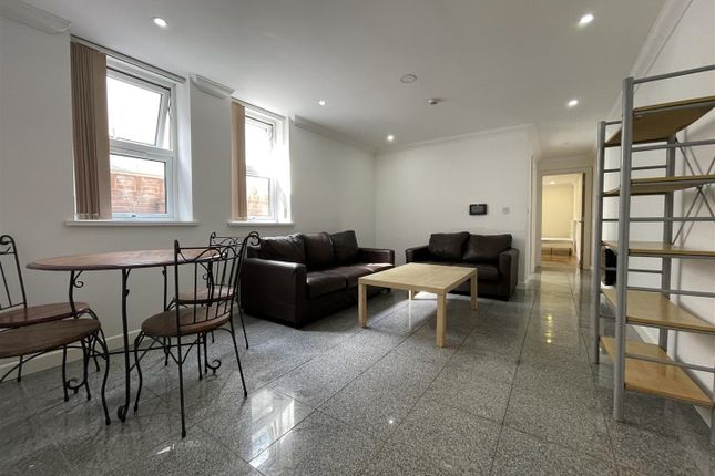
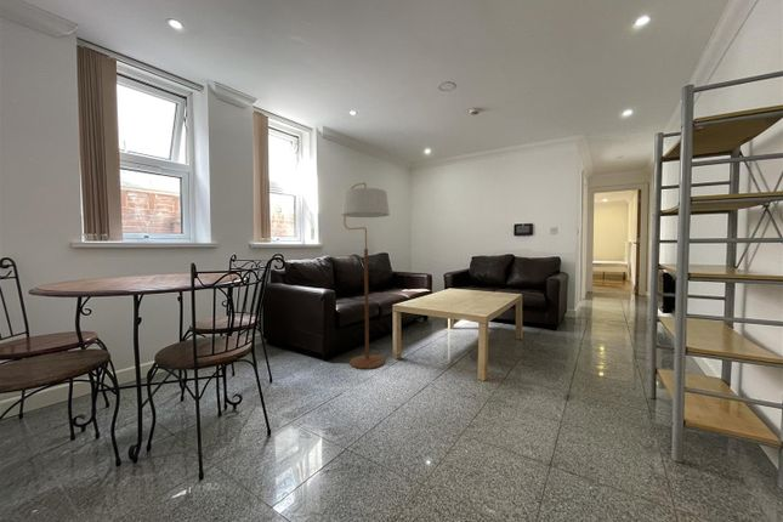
+ floor lamp [341,182,391,370]
